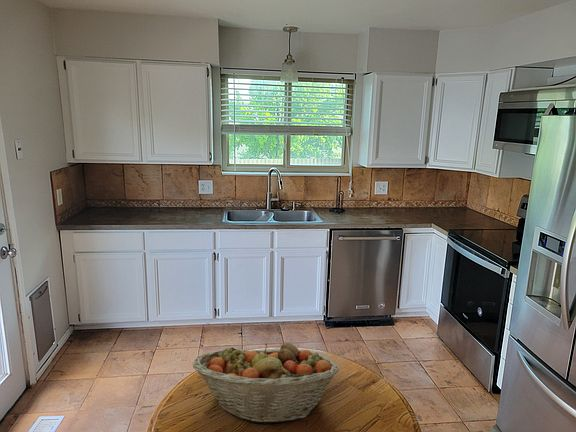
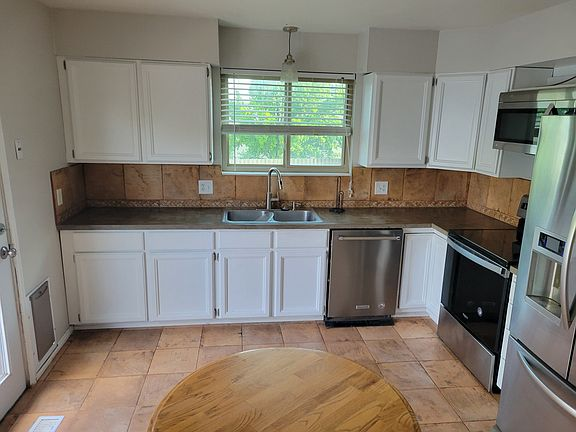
- fruit basket [192,341,340,425]
